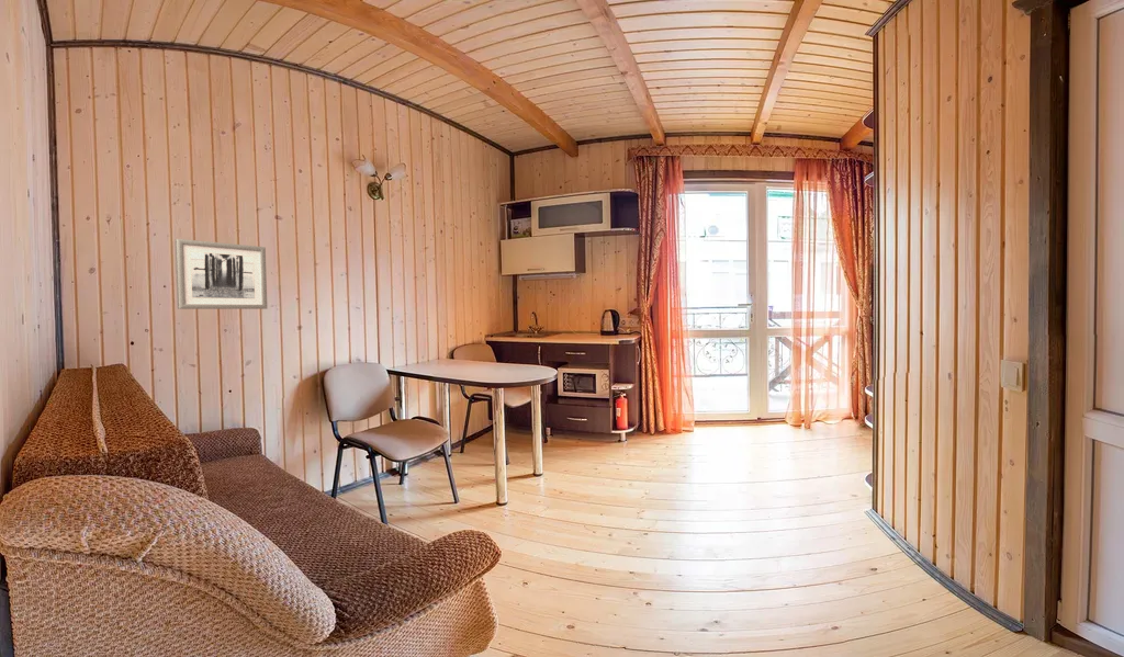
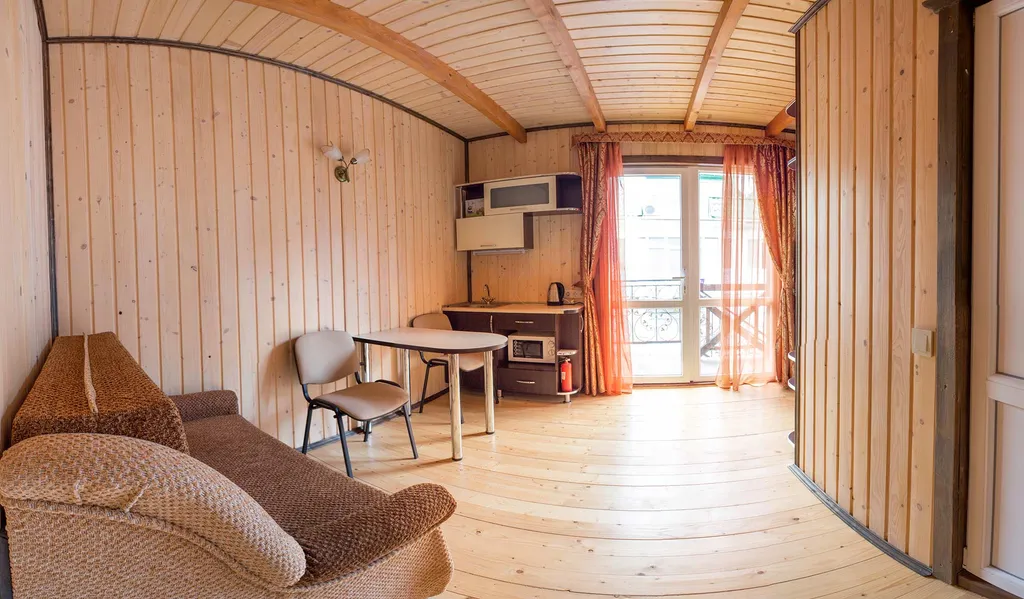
- wall art [173,238,268,310]
